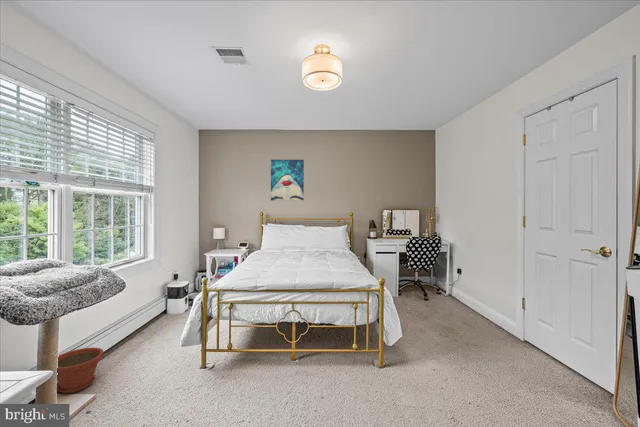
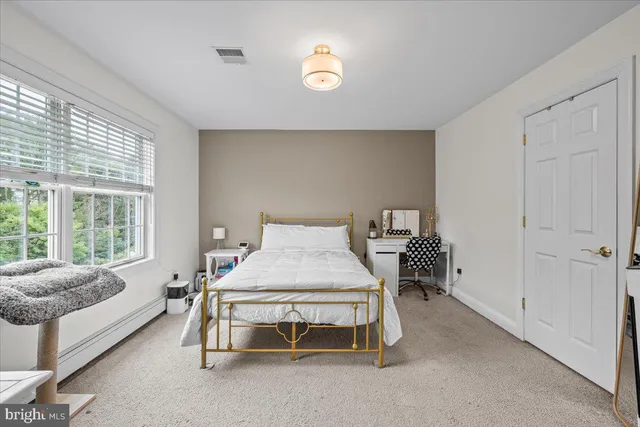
- plant pot [56,347,105,394]
- wall art [270,159,305,202]
